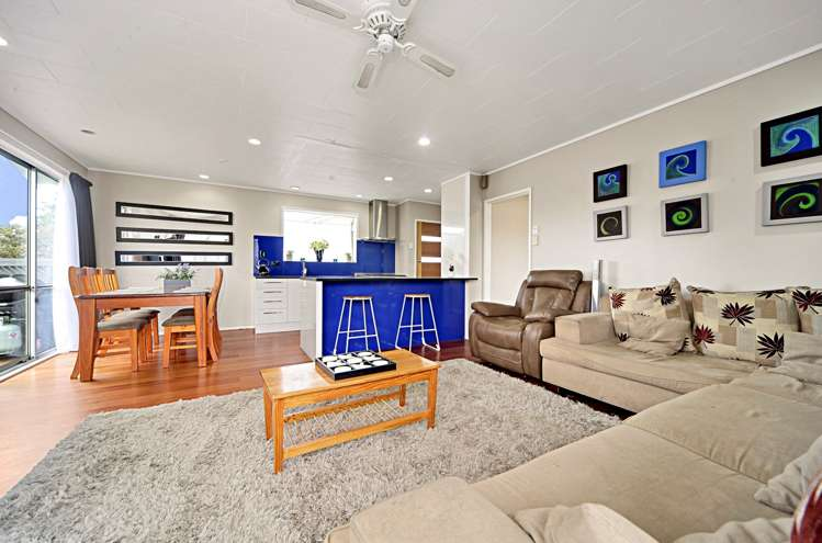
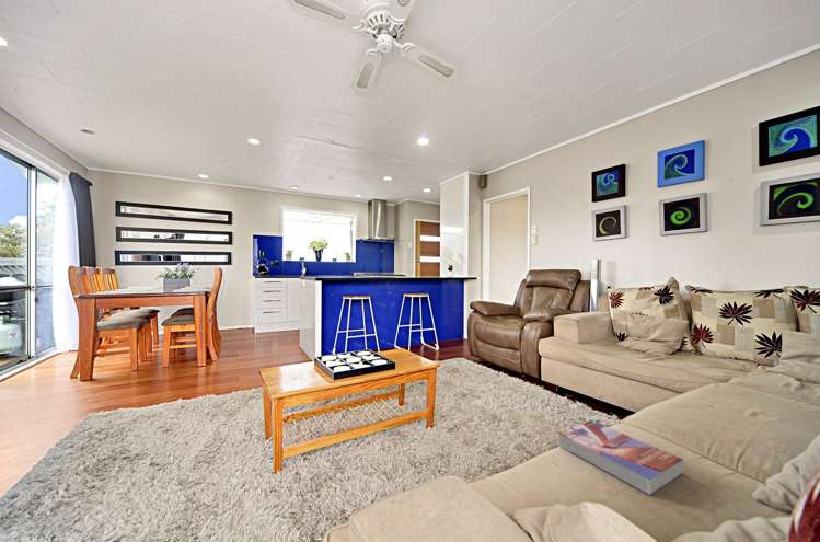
+ textbook [556,419,684,496]
